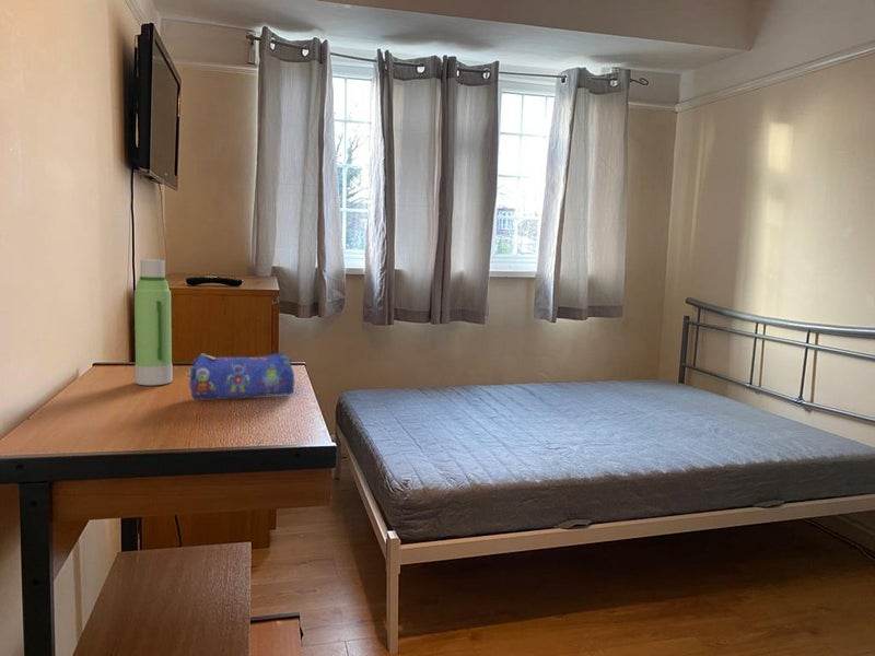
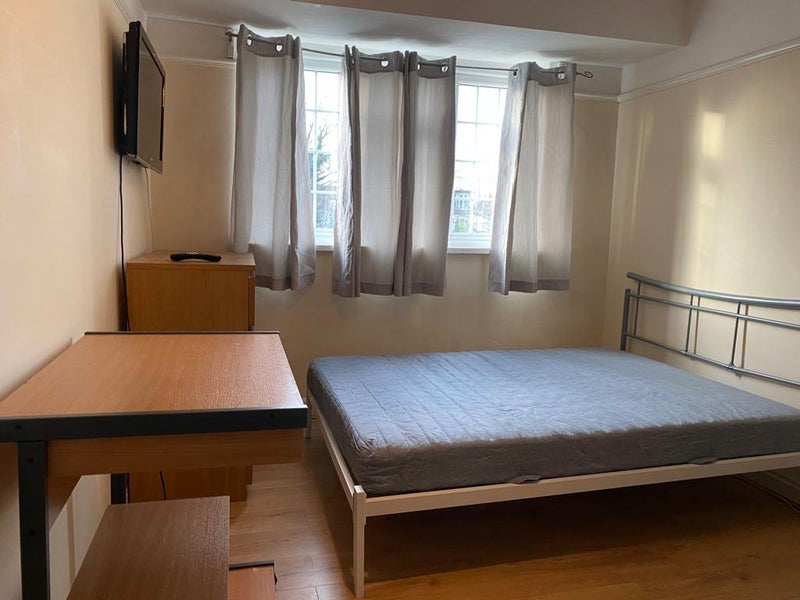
- water bottle [133,258,174,386]
- pencil case [186,352,296,400]
